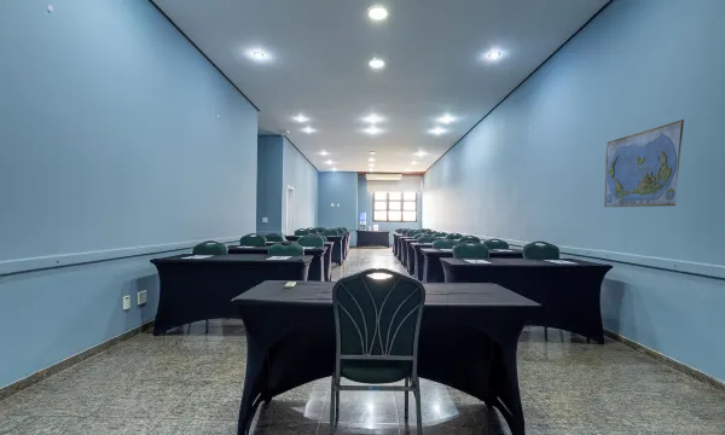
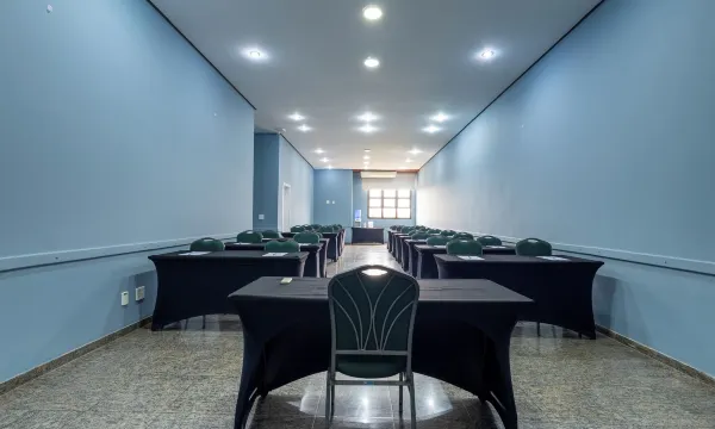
- world map [603,118,685,208]
